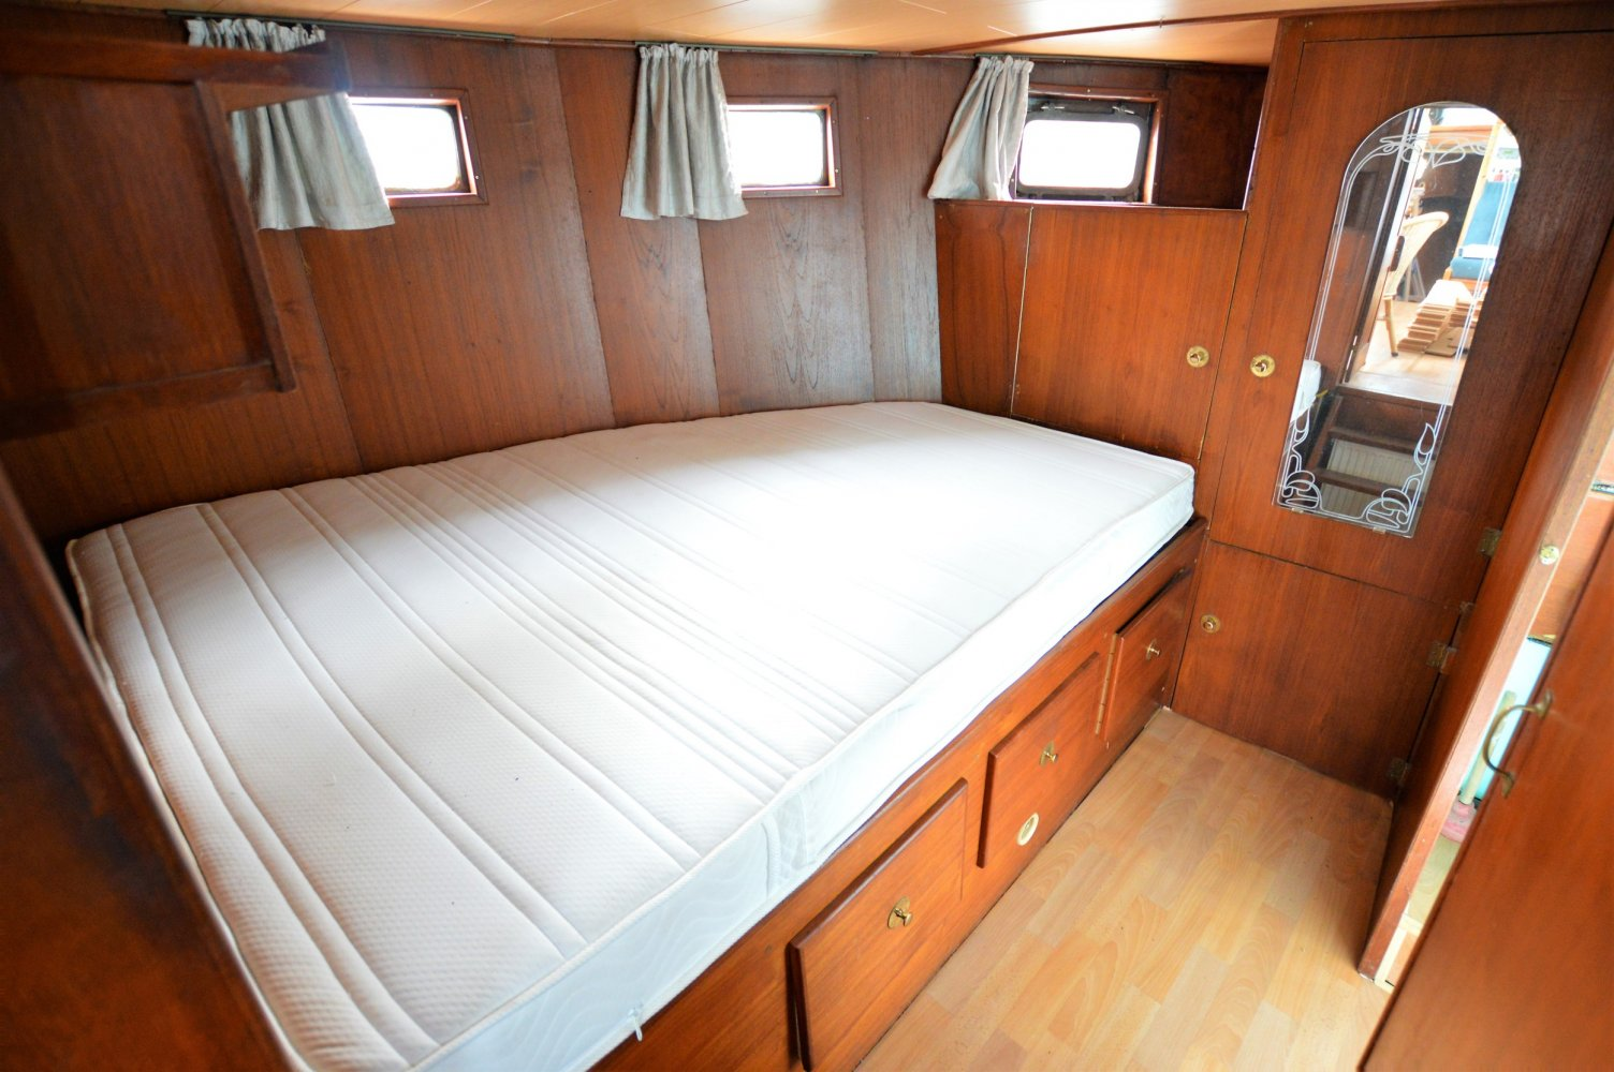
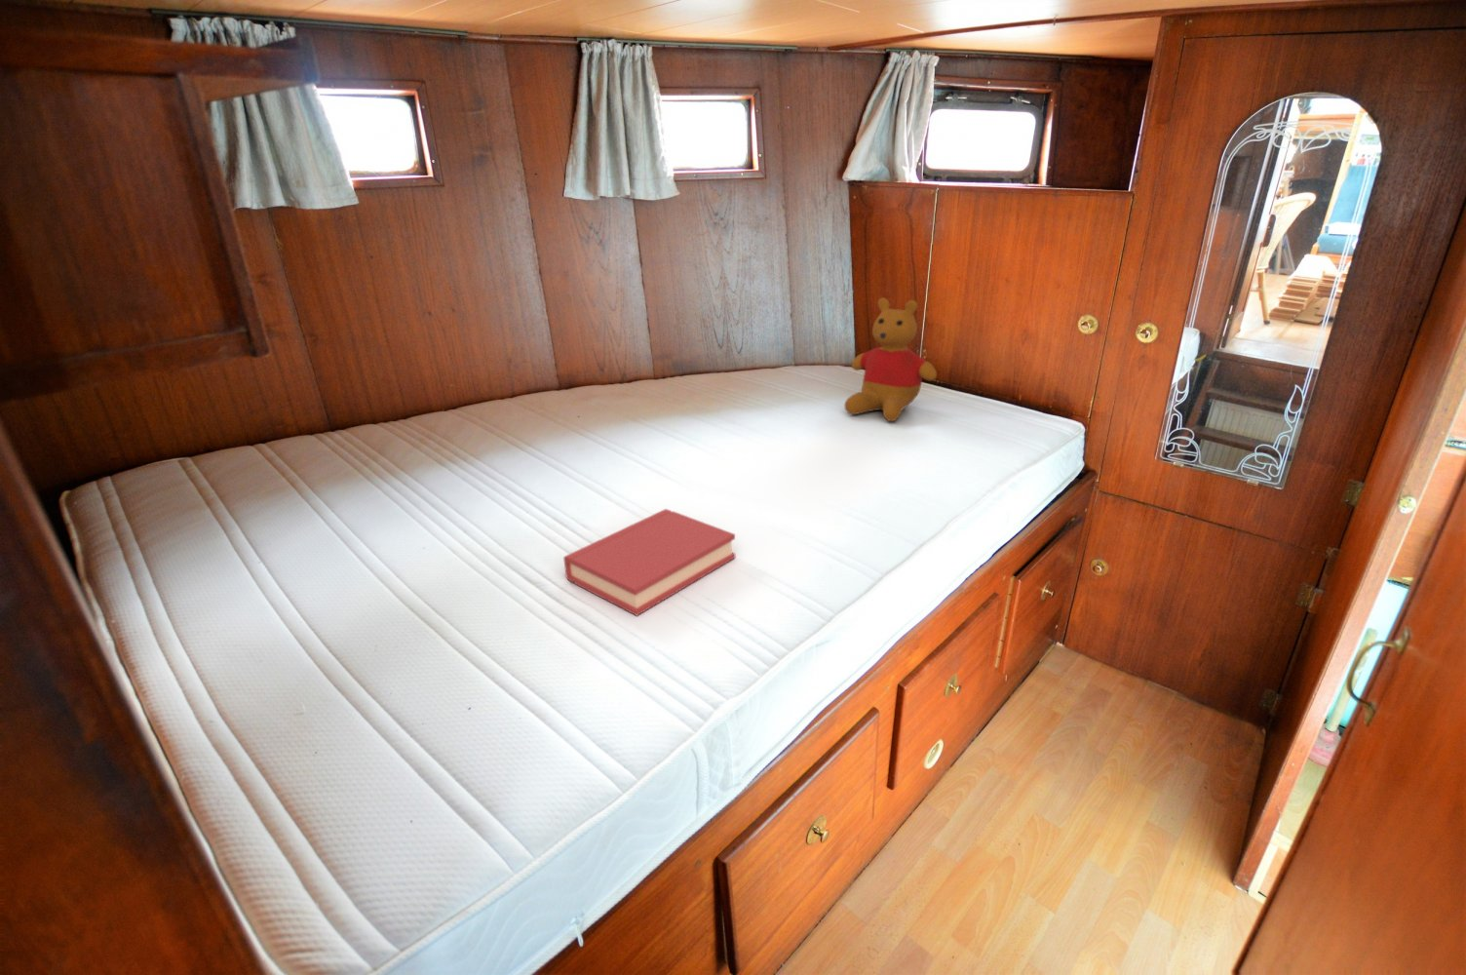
+ hardback book [562,508,736,617]
+ teddy bear [843,296,937,422]
